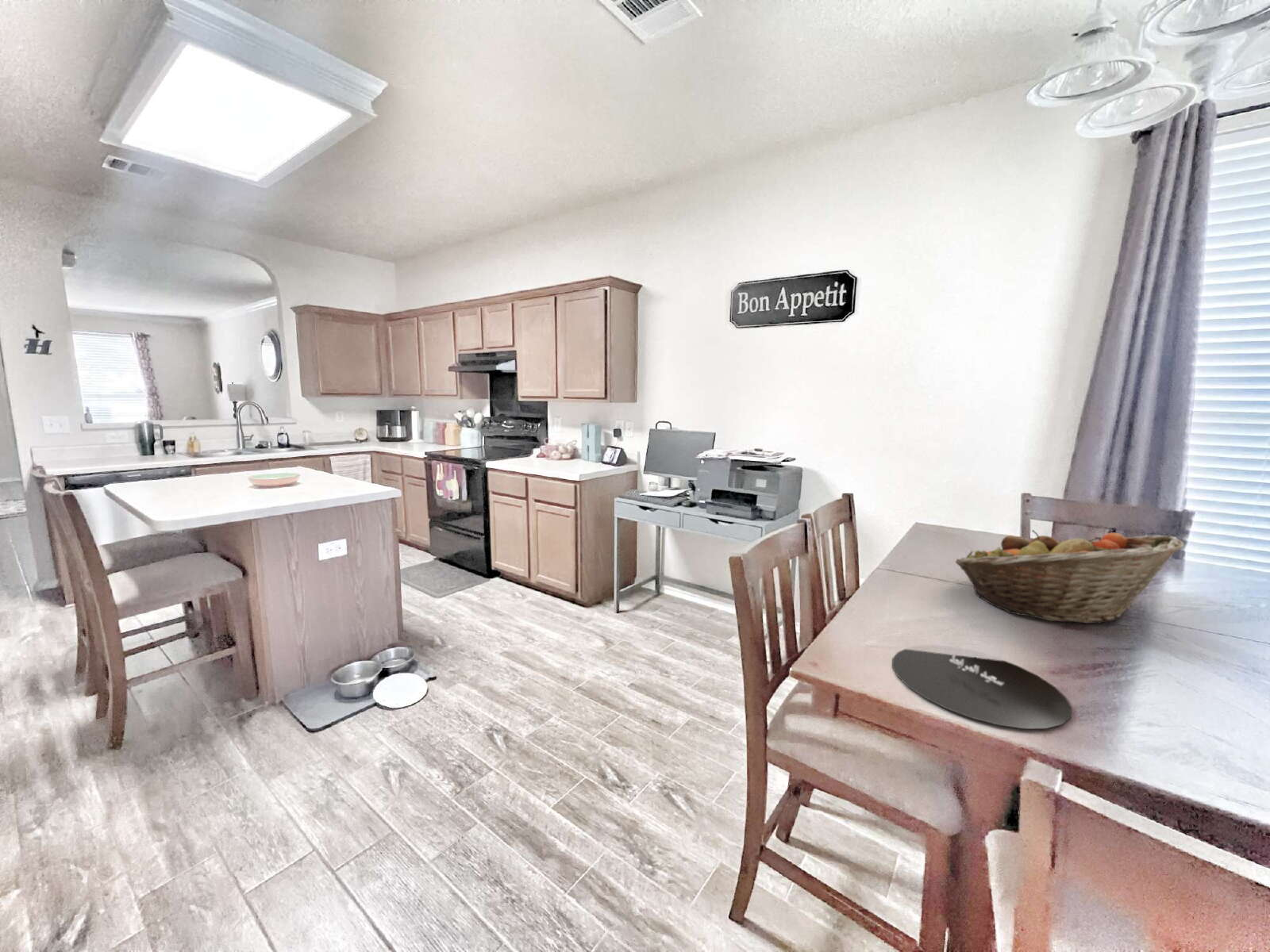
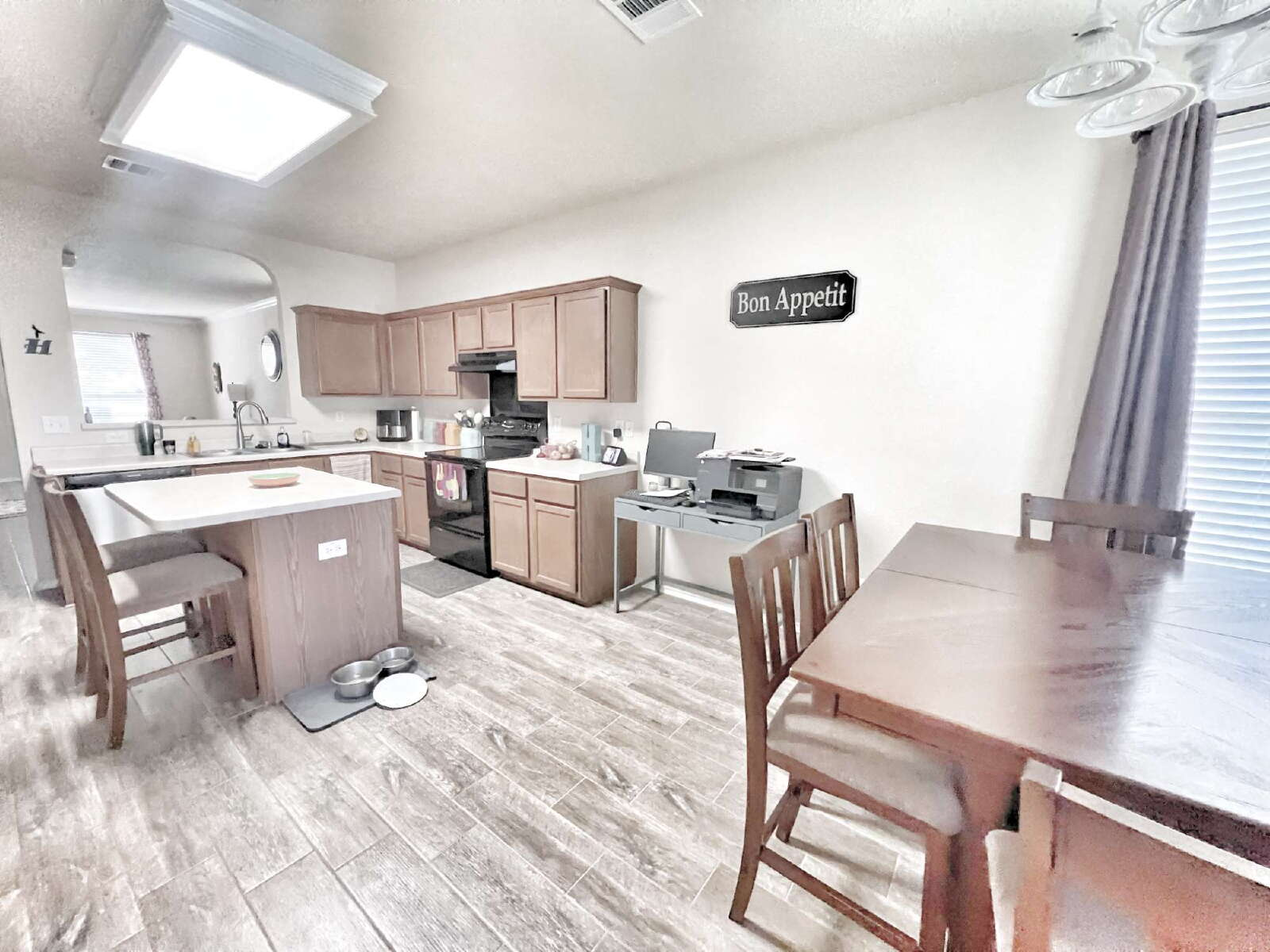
- plate [891,648,1072,730]
- fruit basket [955,529,1185,624]
